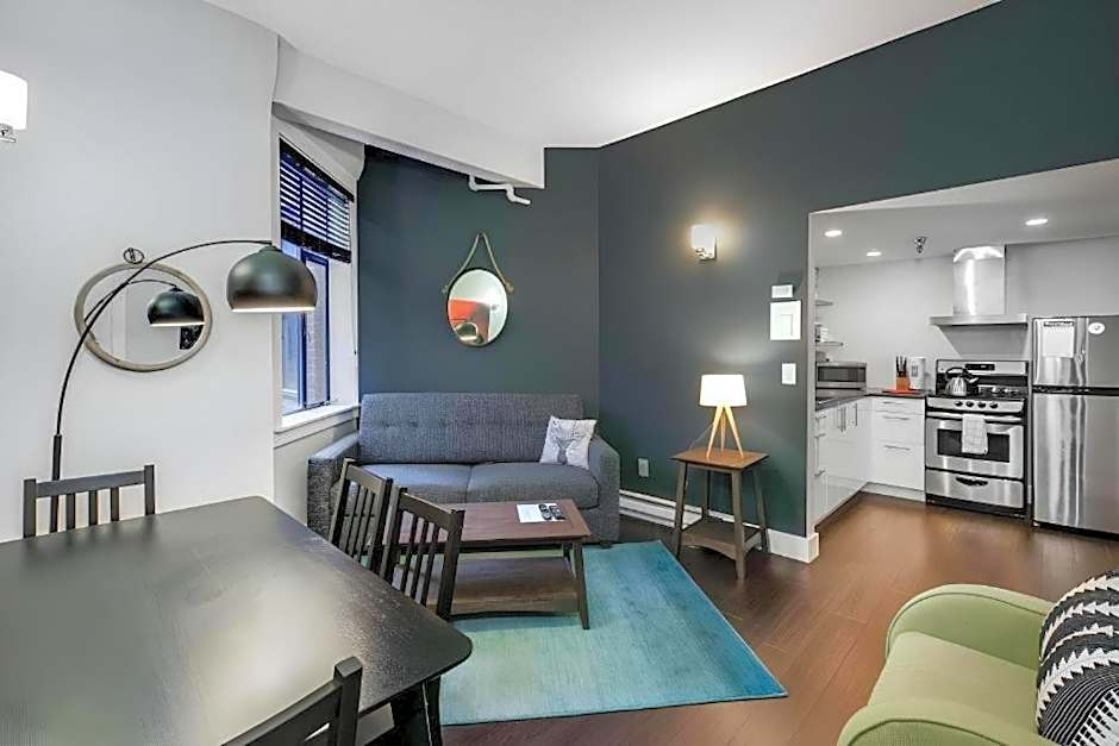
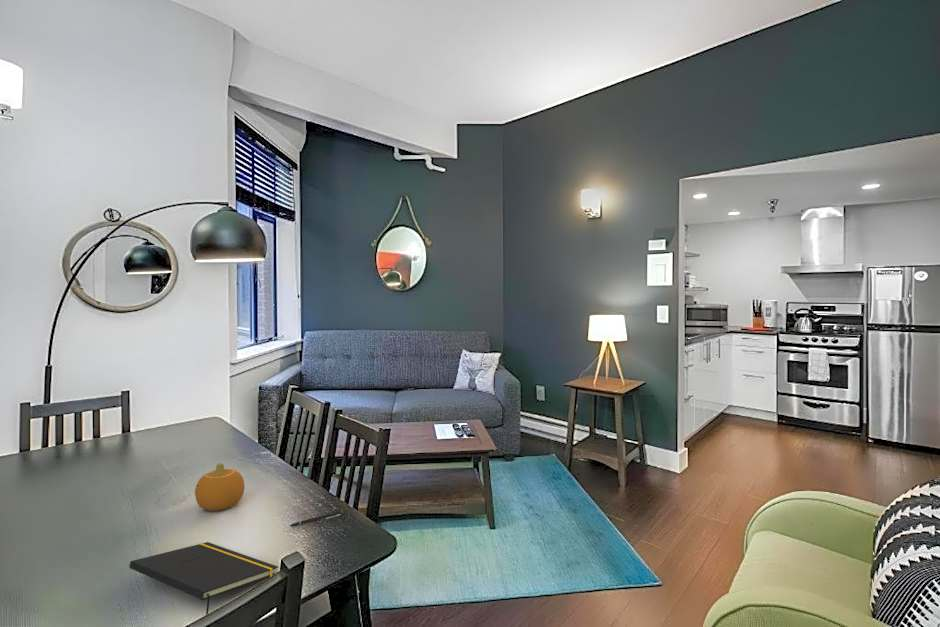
+ notepad [129,541,279,616]
+ pen [289,509,346,528]
+ fruit [194,462,245,512]
